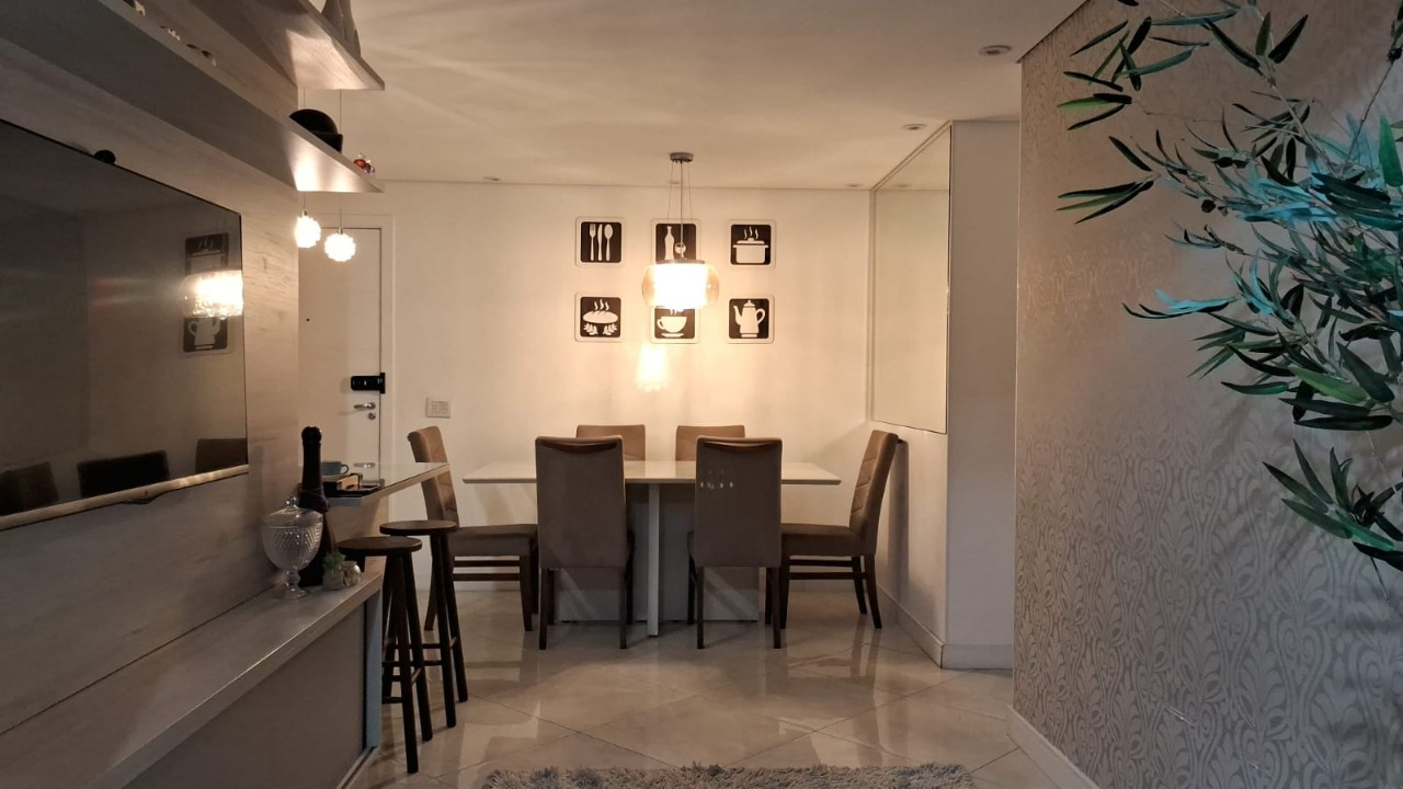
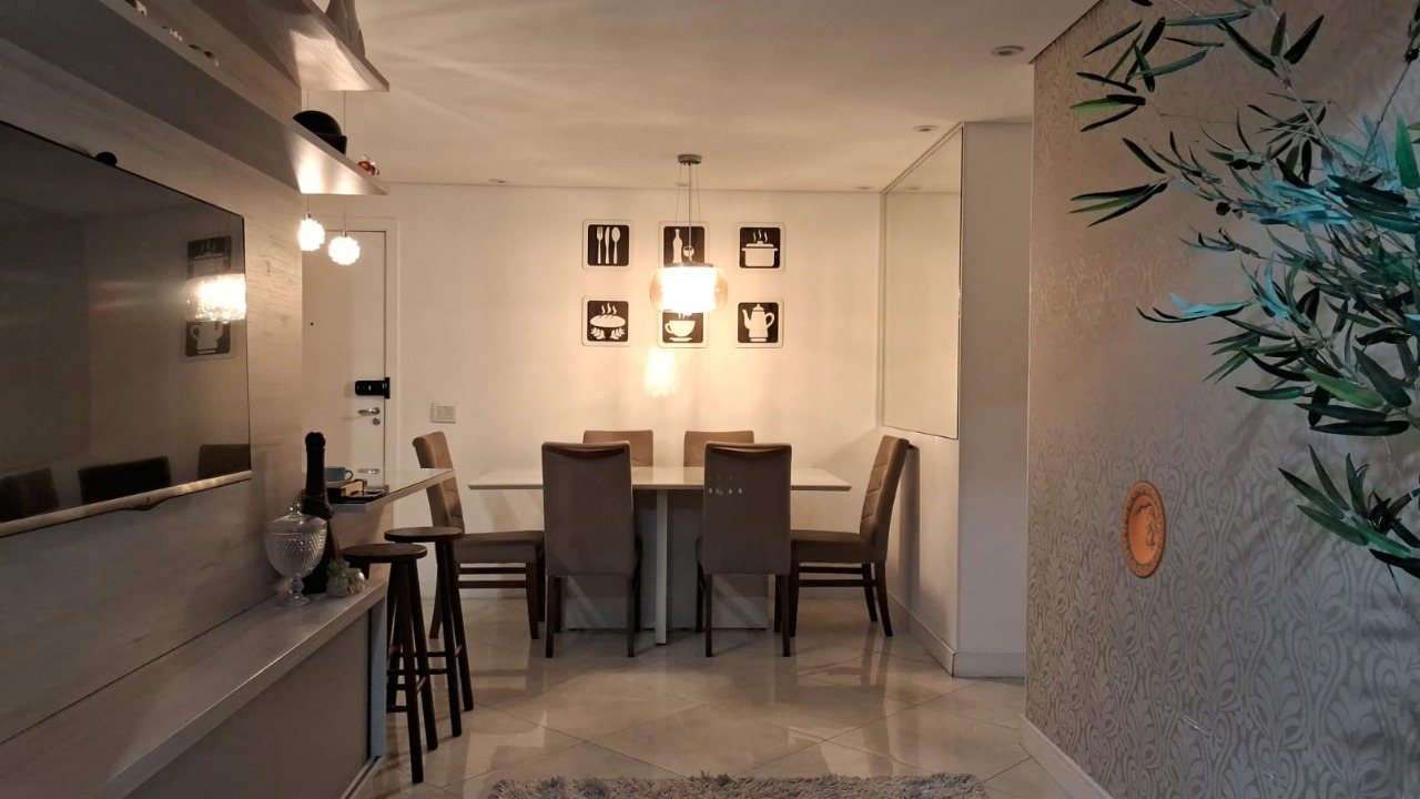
+ decorative plate [1119,478,1168,580]
